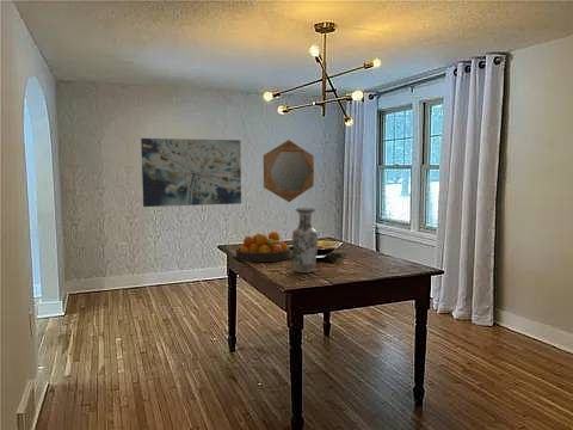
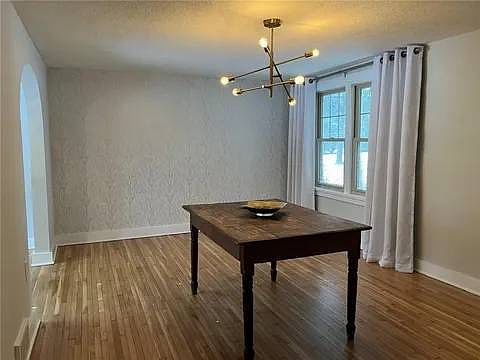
- home mirror [263,139,315,203]
- fruit bowl [235,231,291,263]
- wall art [140,137,242,208]
- vase [291,207,319,274]
